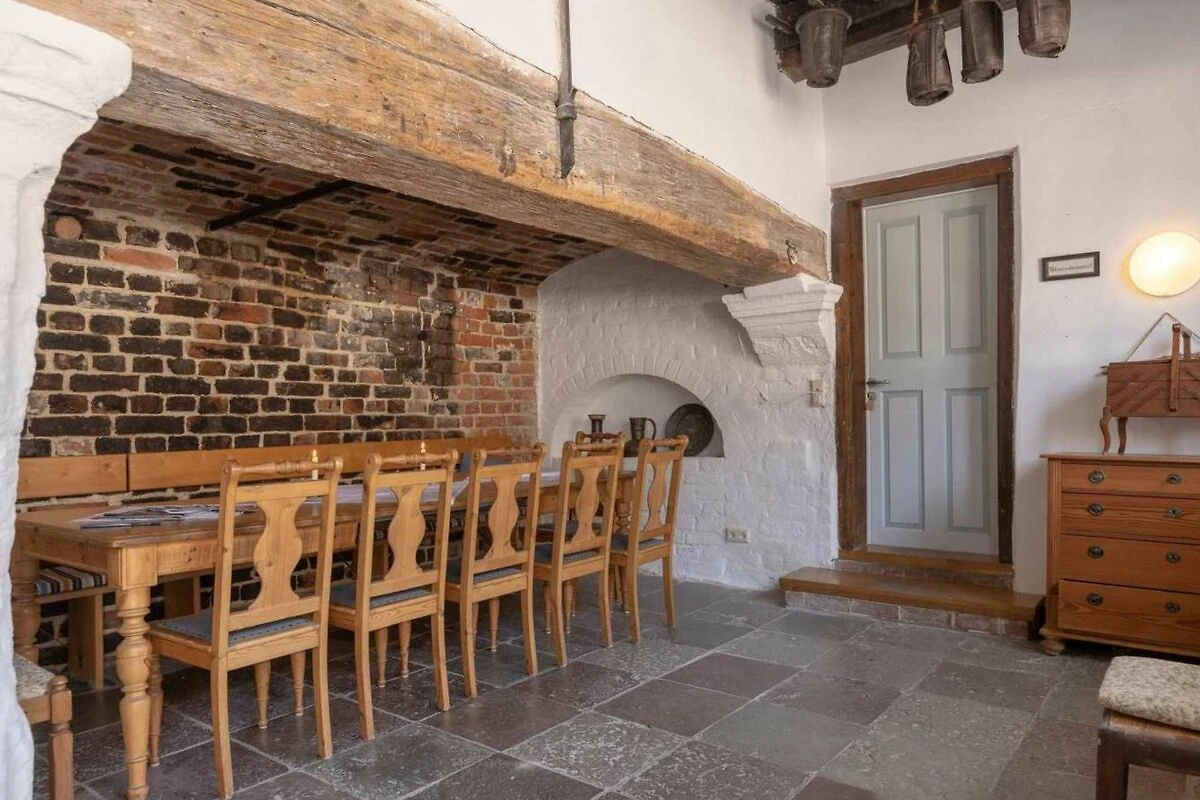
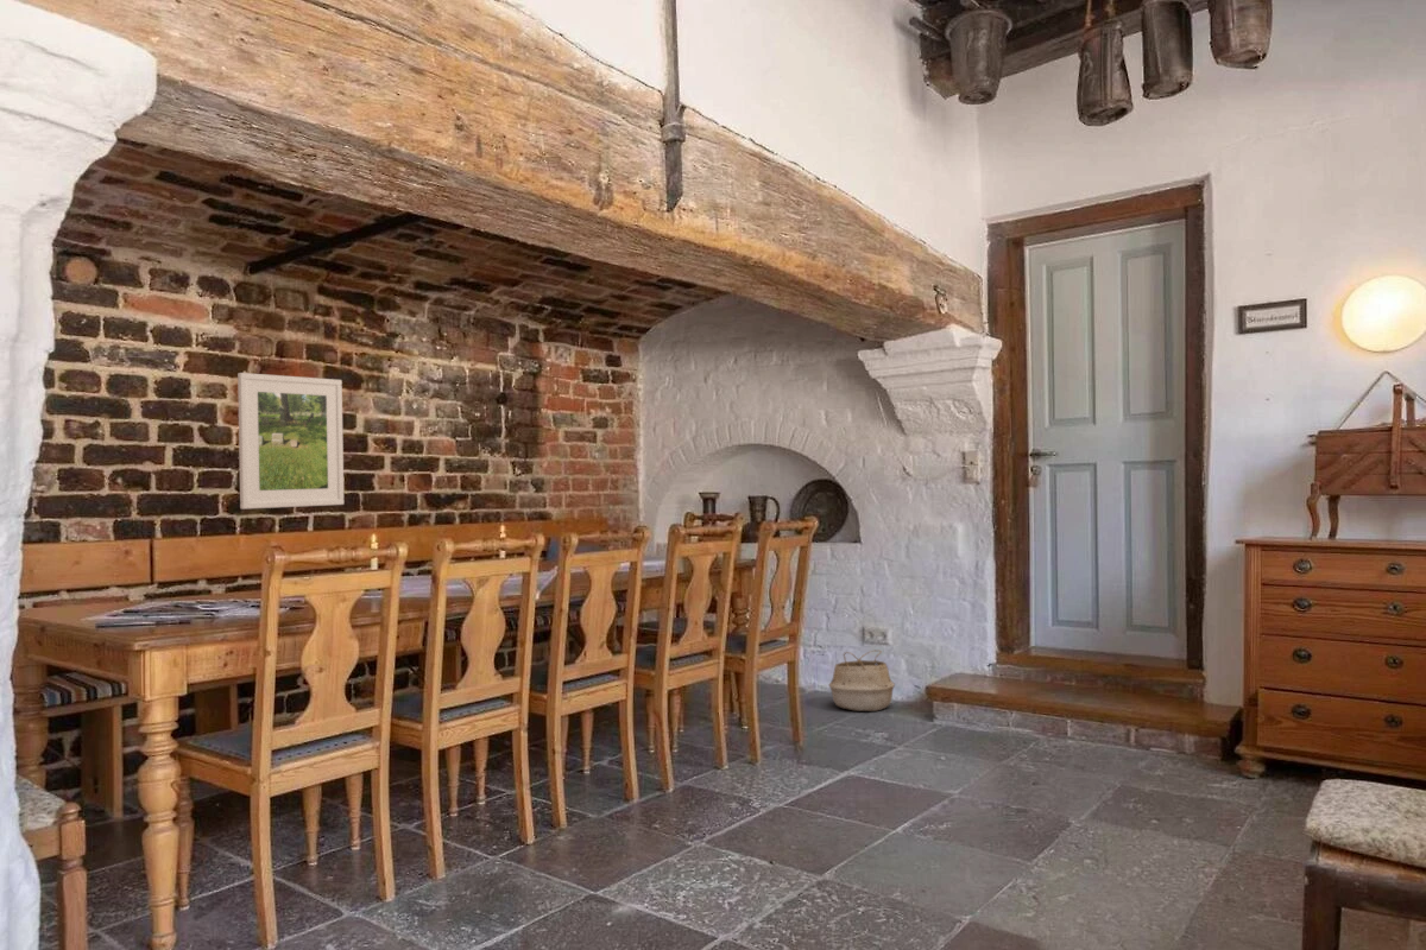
+ woven basket [827,648,896,712]
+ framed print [236,372,345,511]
